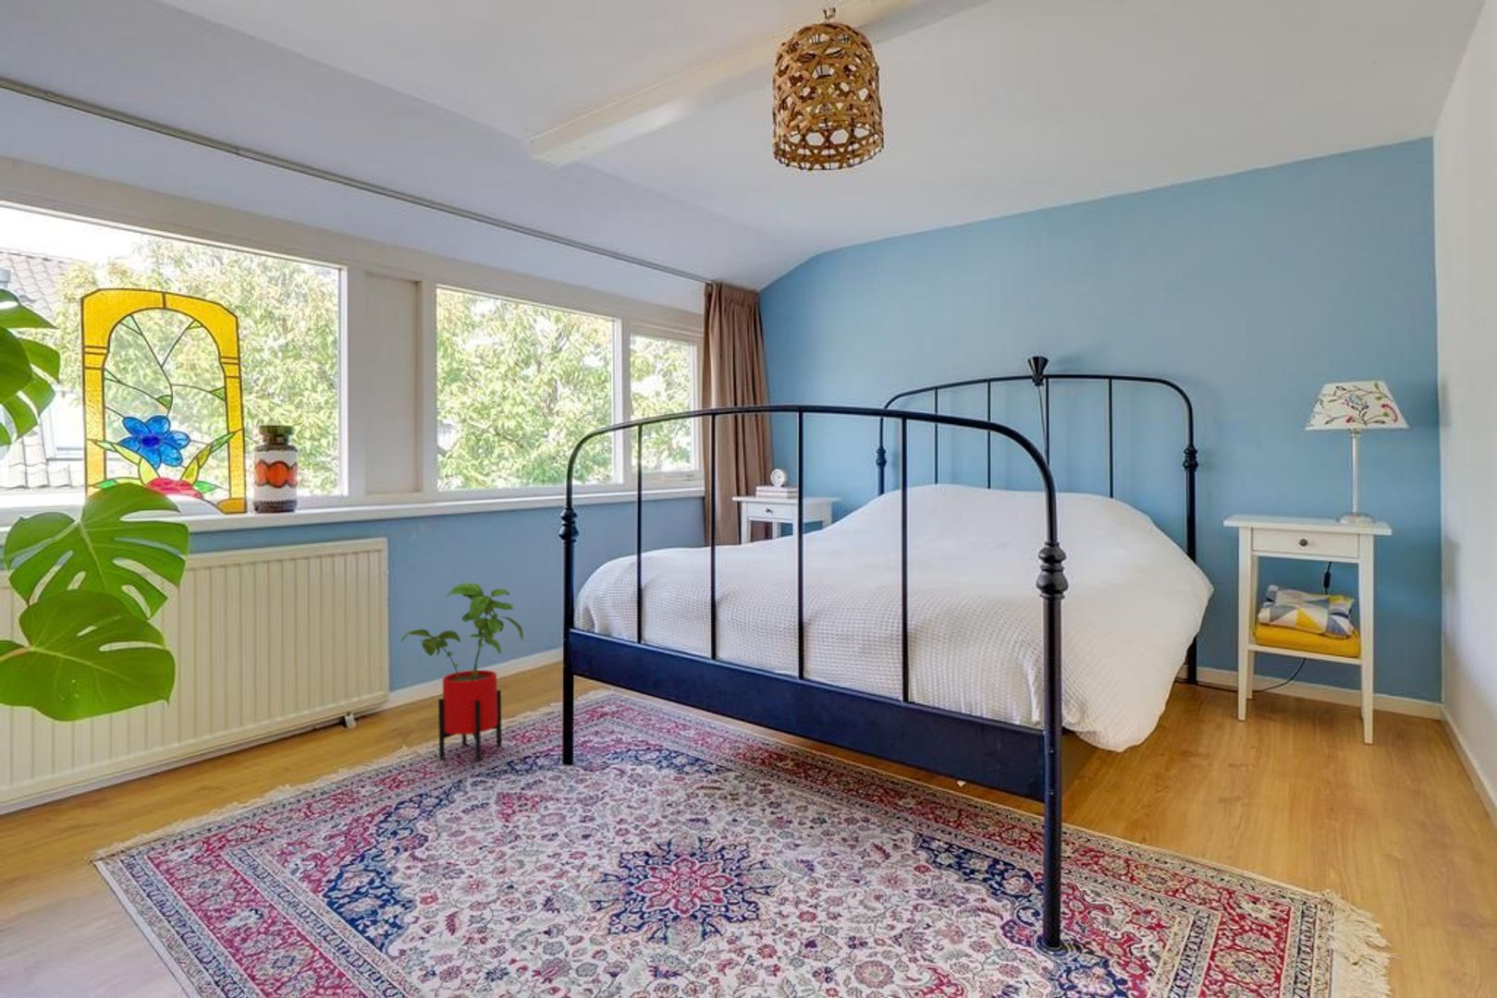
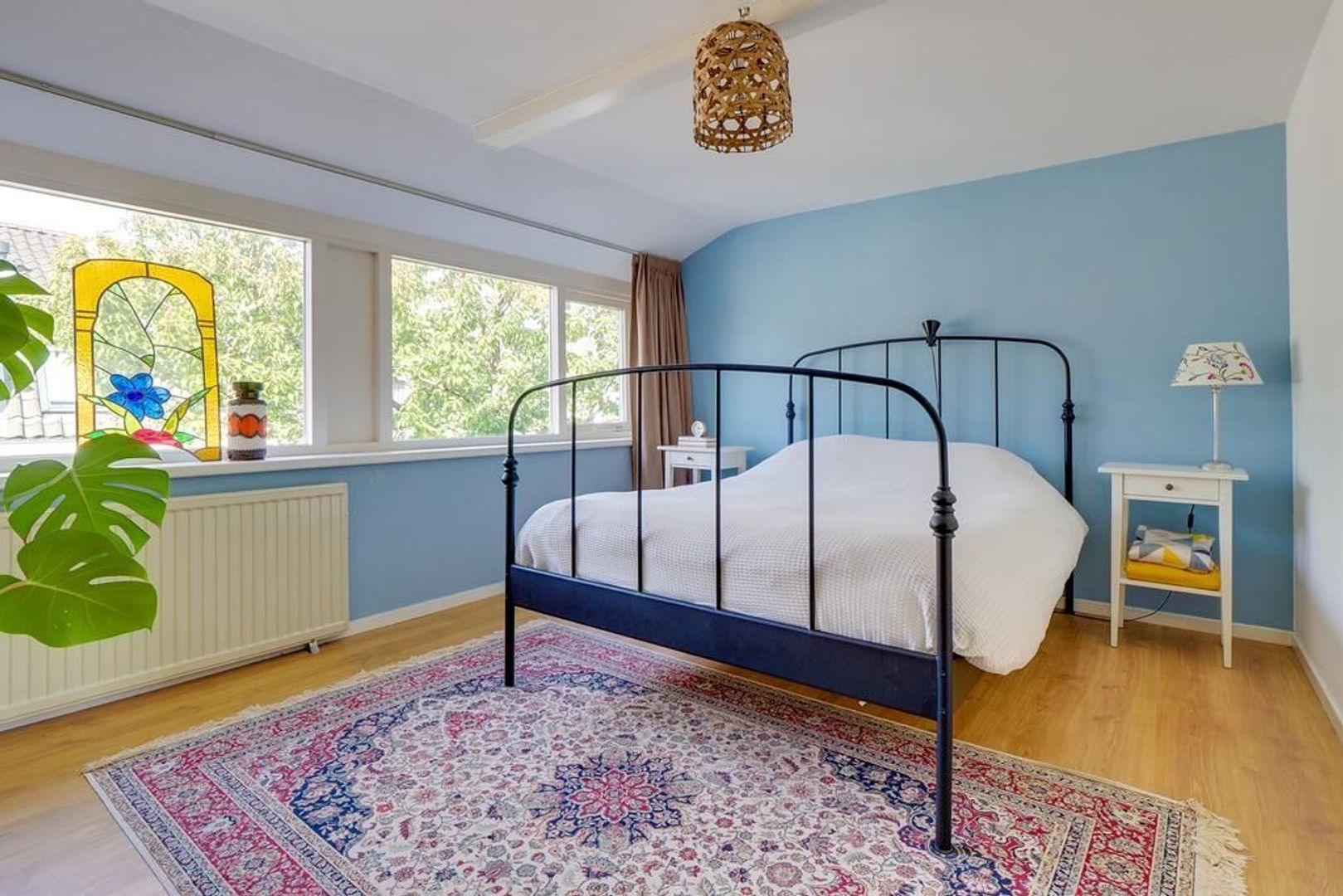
- house plant [400,583,524,762]
